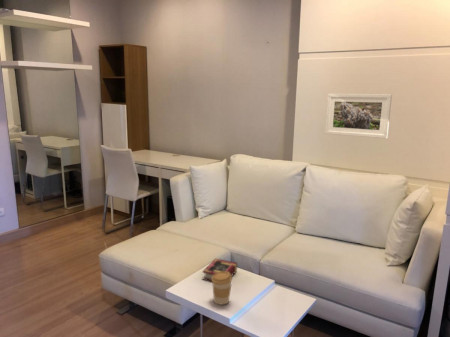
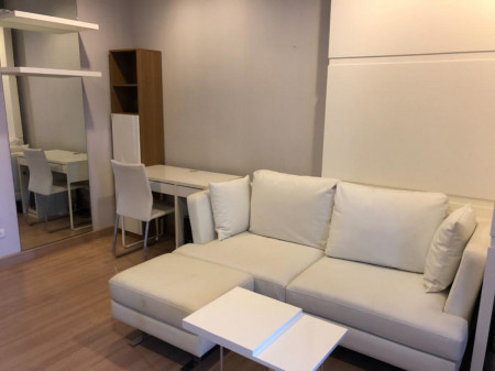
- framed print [324,93,393,140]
- book [201,258,238,282]
- coffee cup [211,271,233,306]
